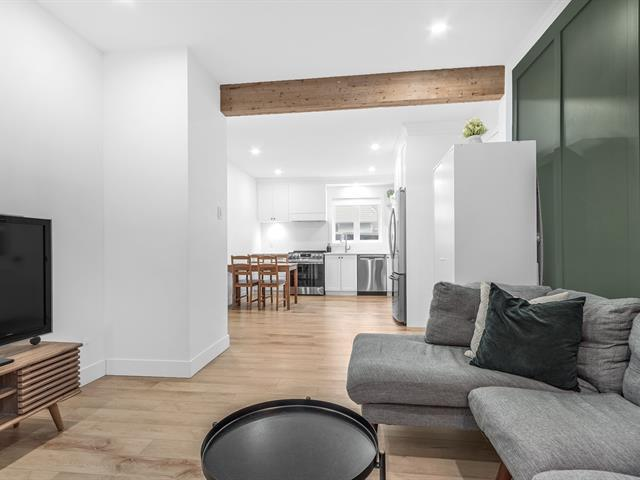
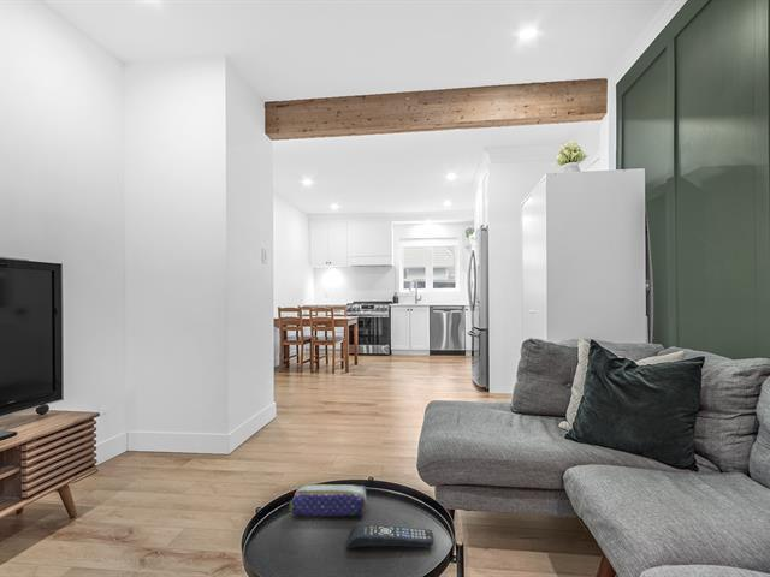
+ remote control [345,523,436,549]
+ pencil case [289,483,368,517]
